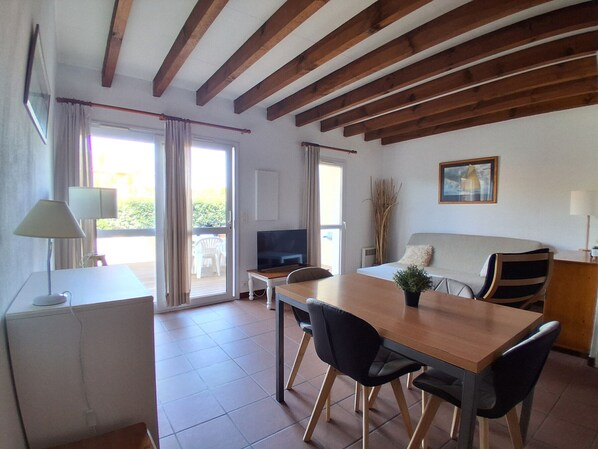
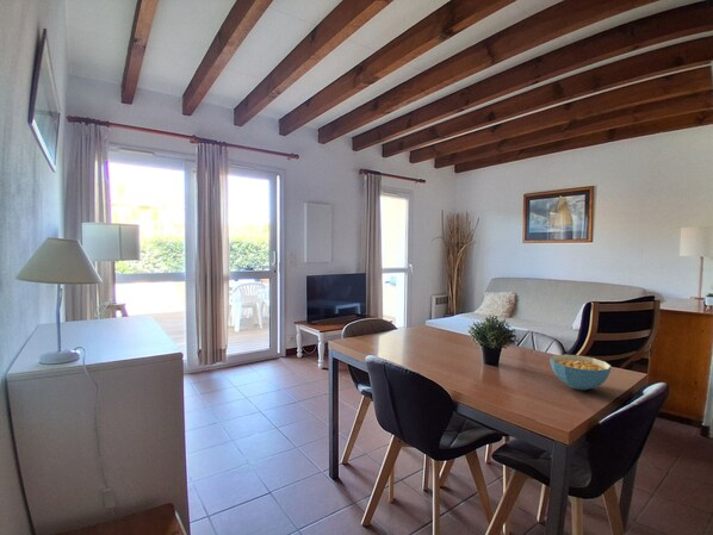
+ cereal bowl [548,354,613,391]
